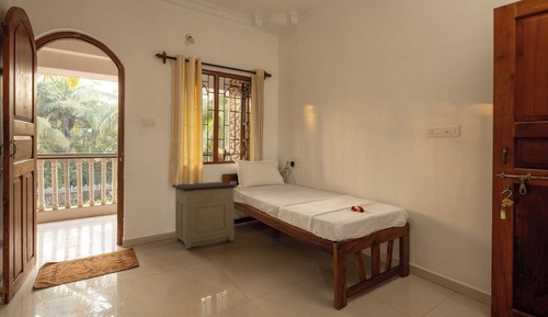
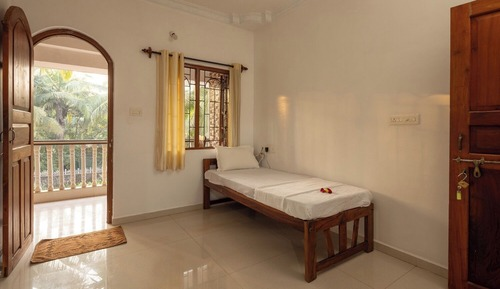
- nightstand [171,181,237,250]
